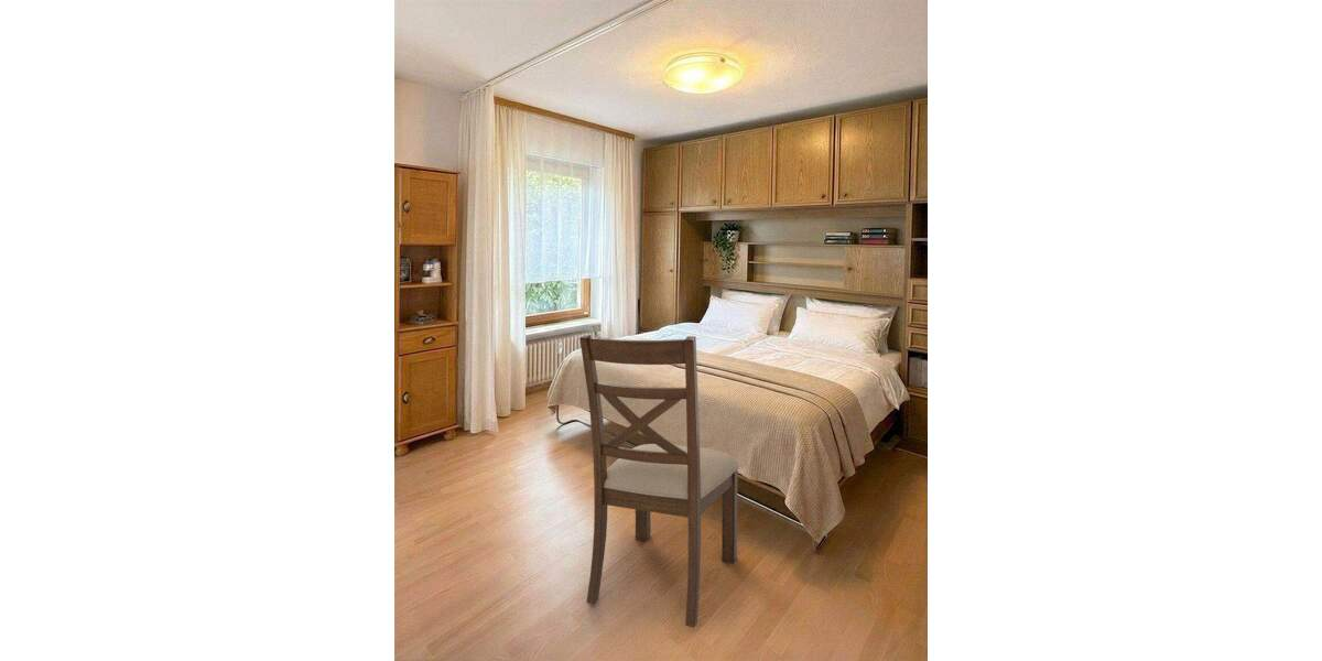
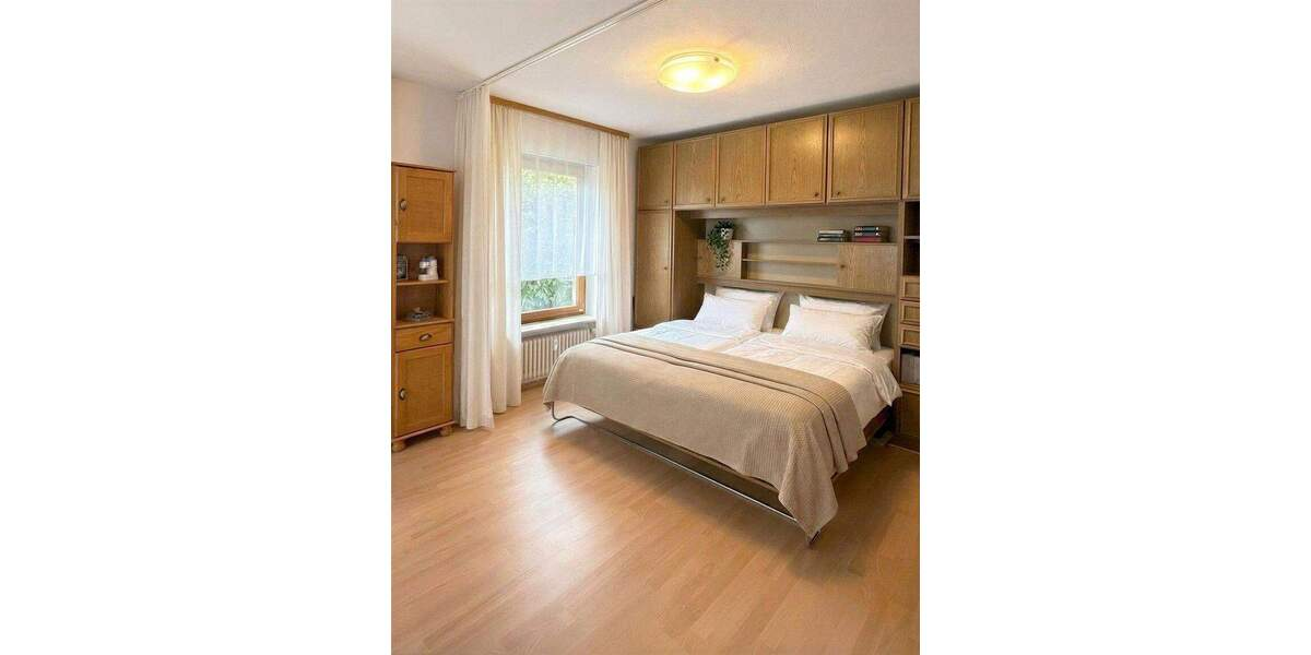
- chair [578,334,739,629]
